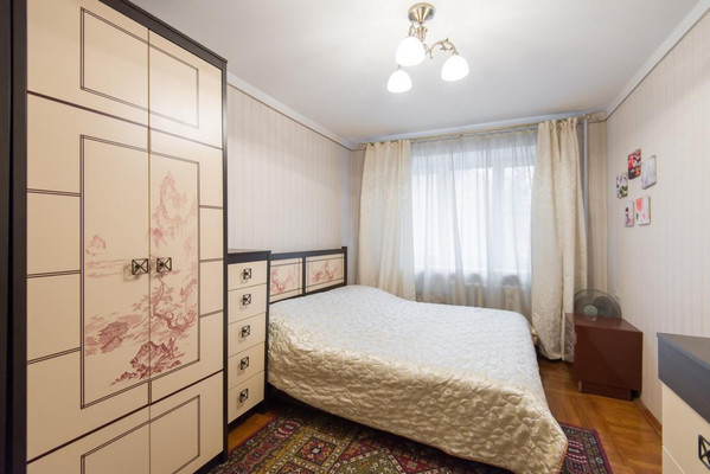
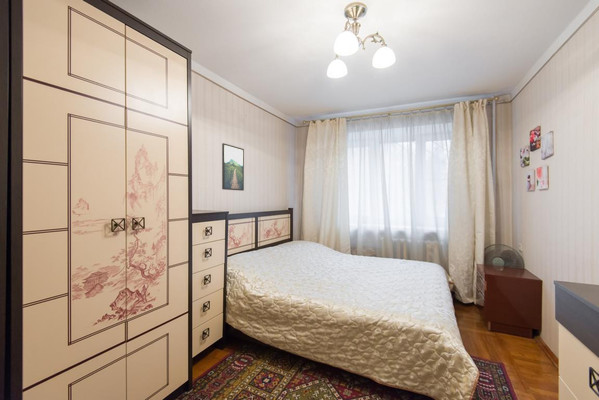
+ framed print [221,142,245,192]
